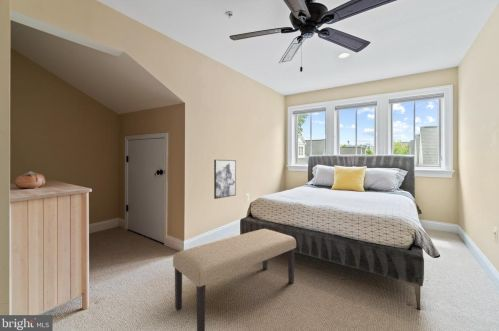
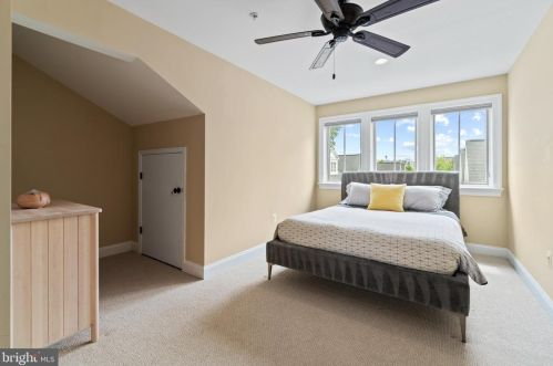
- wall art [213,159,237,200]
- bench [172,228,297,331]
